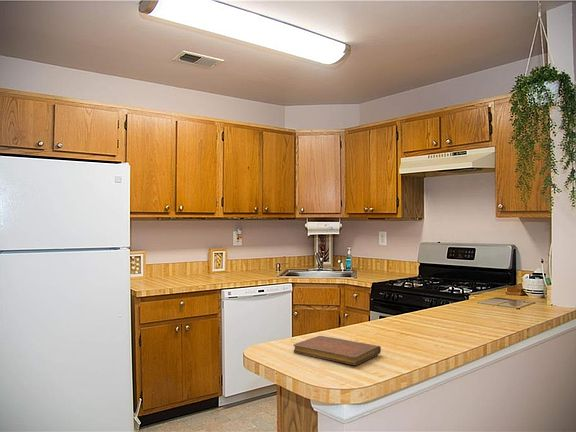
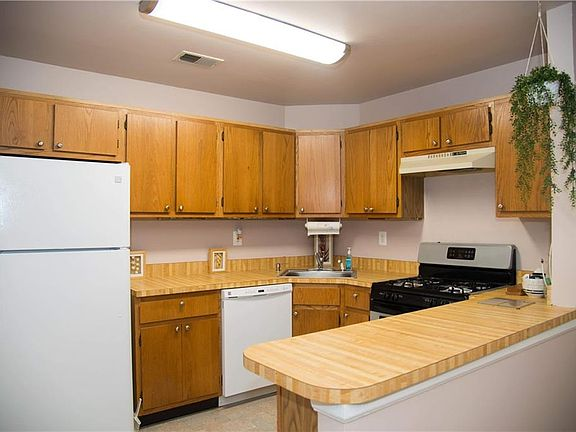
- notebook [293,335,382,366]
